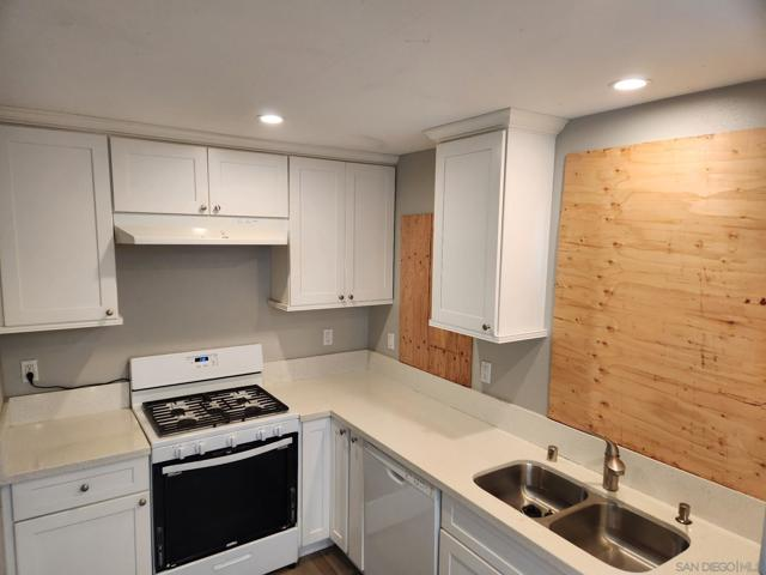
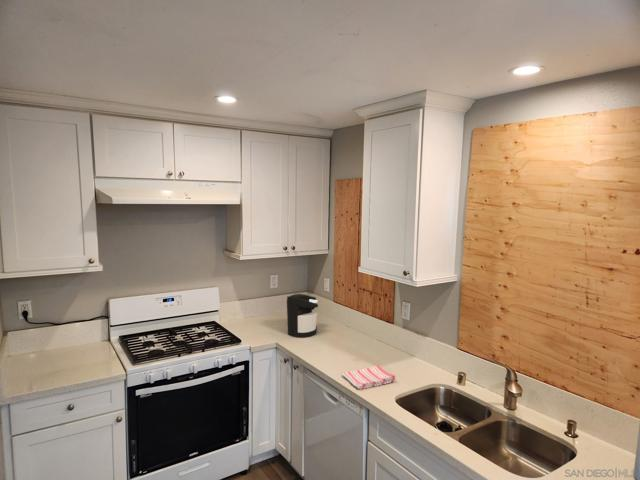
+ dish towel [341,364,396,391]
+ coffee maker [286,293,319,339]
